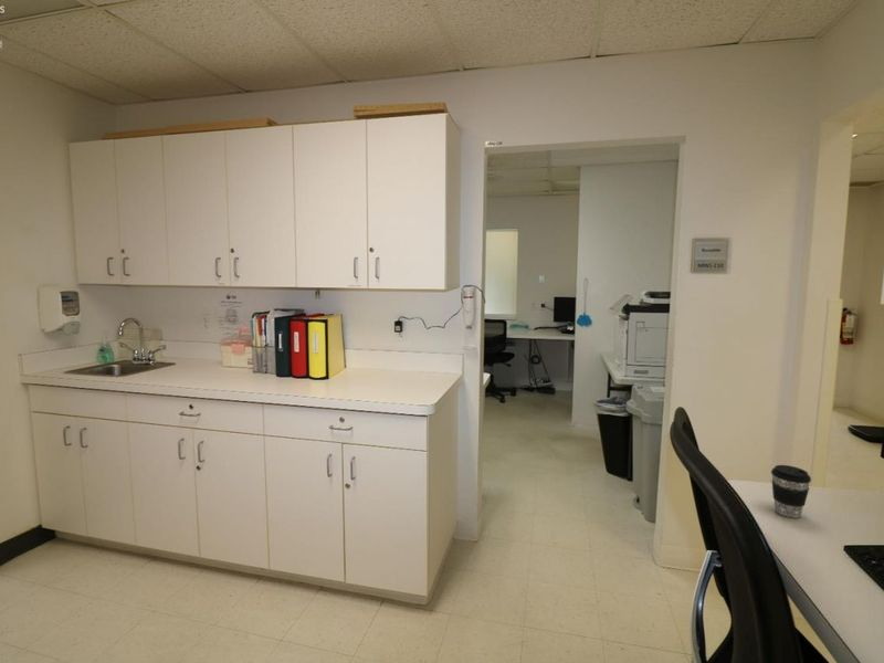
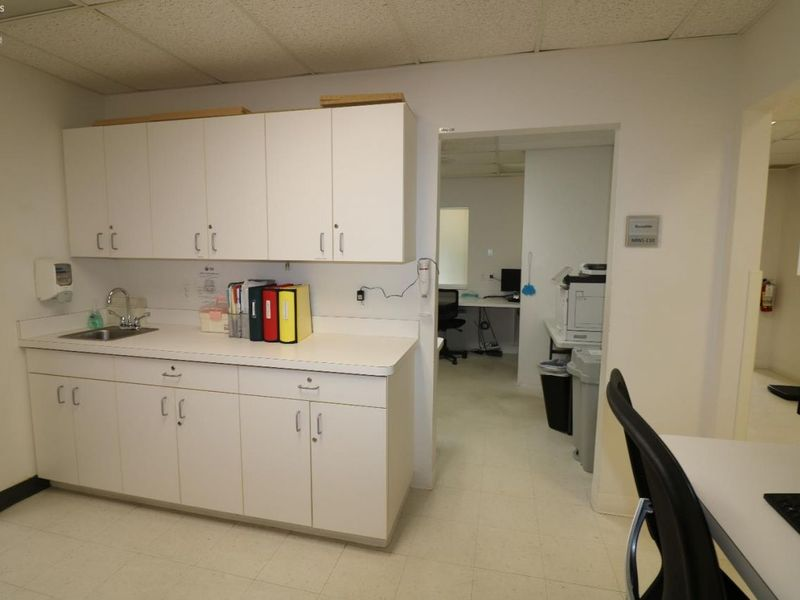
- coffee cup [770,464,812,519]
